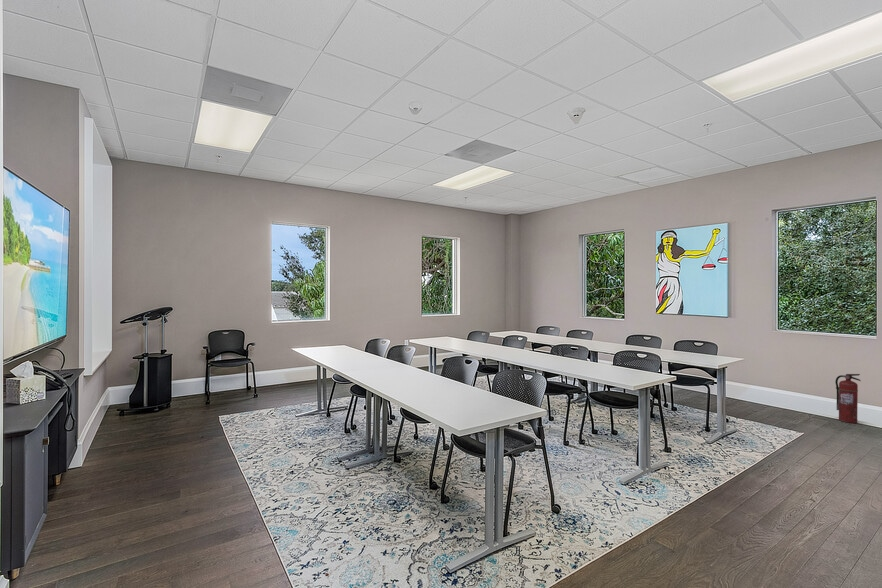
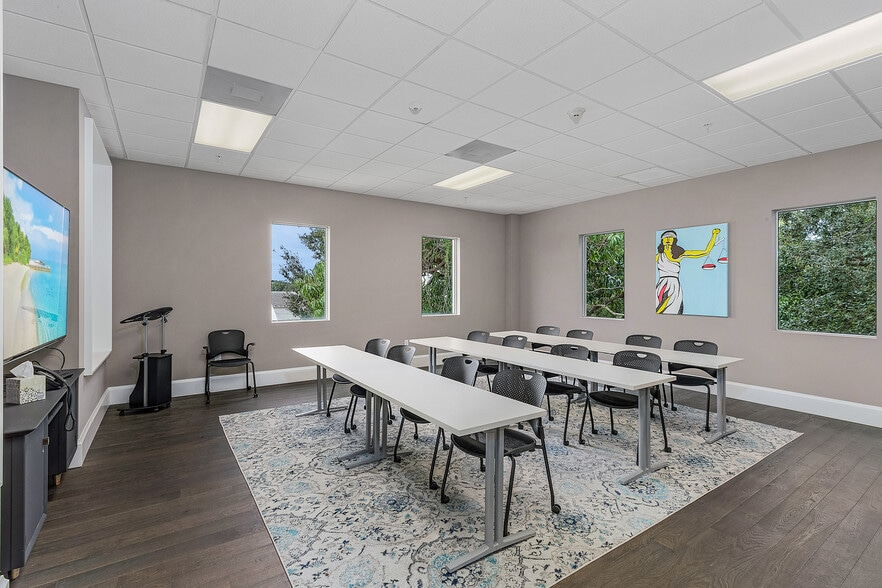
- fire extinguisher [834,373,862,424]
